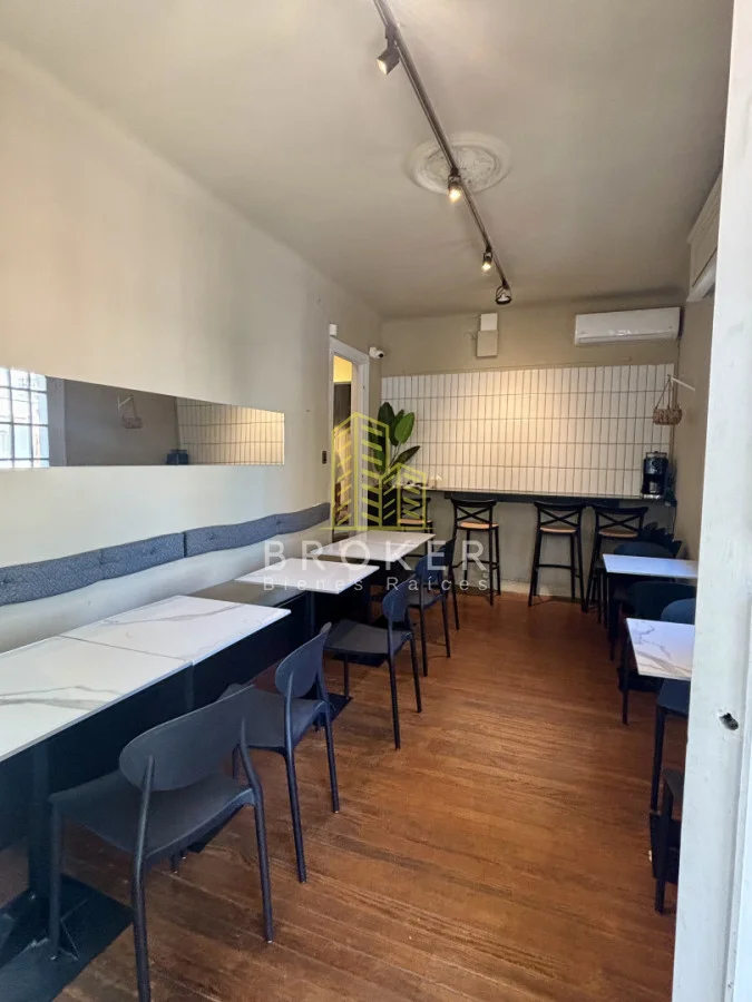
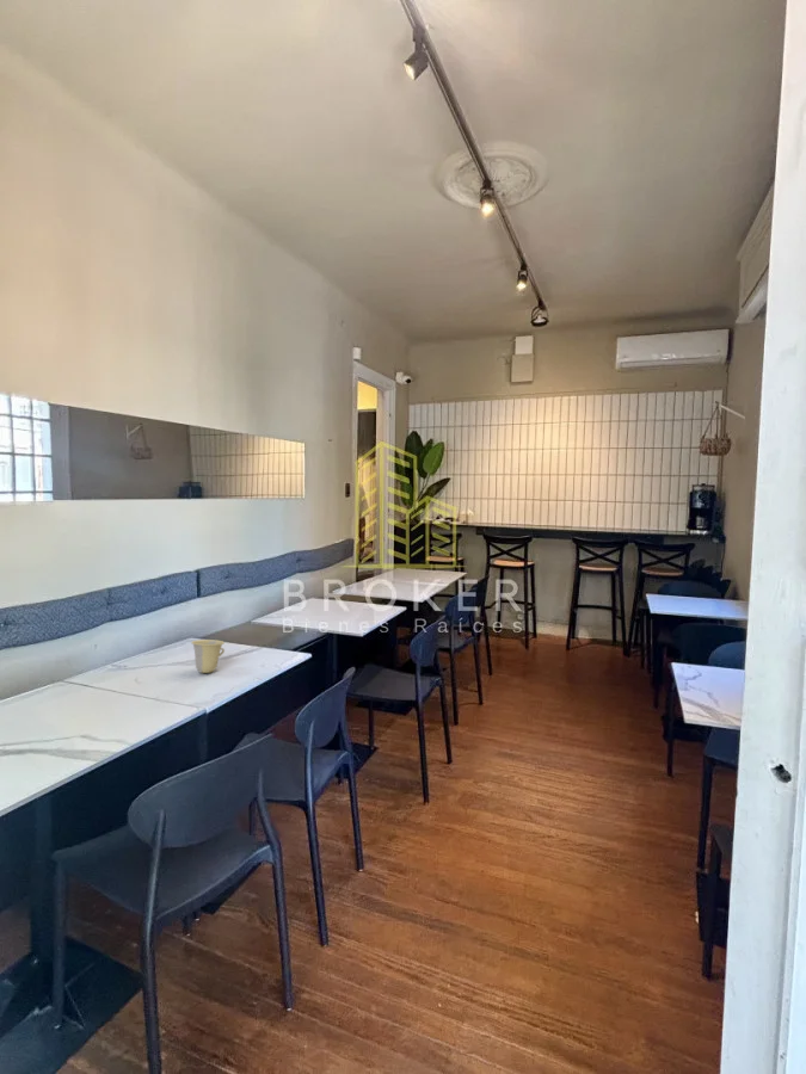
+ cup [190,638,226,674]
